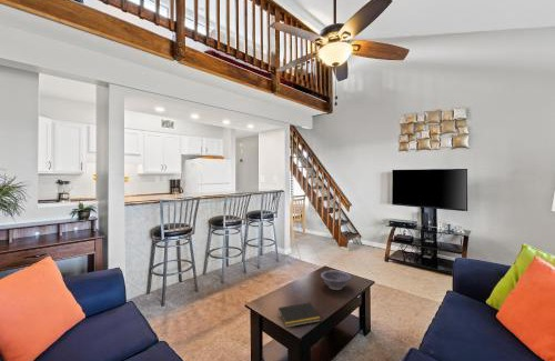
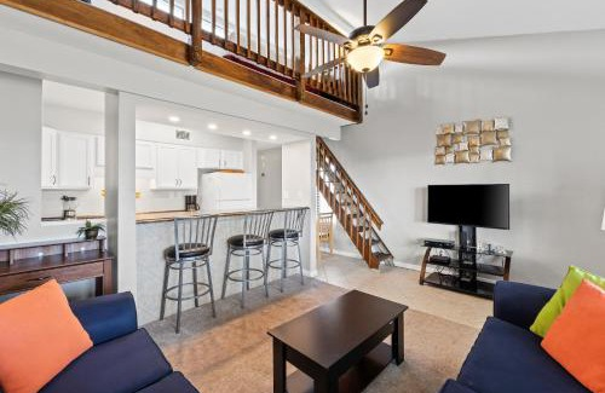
- notepad [276,302,322,329]
- decorative bowl [320,270,353,291]
